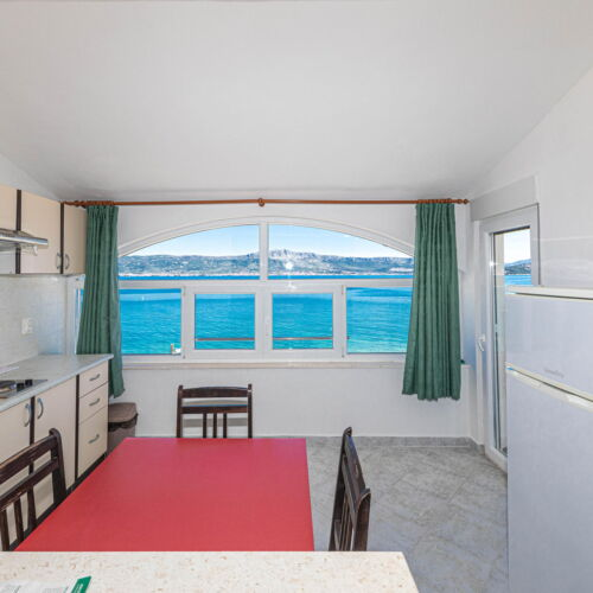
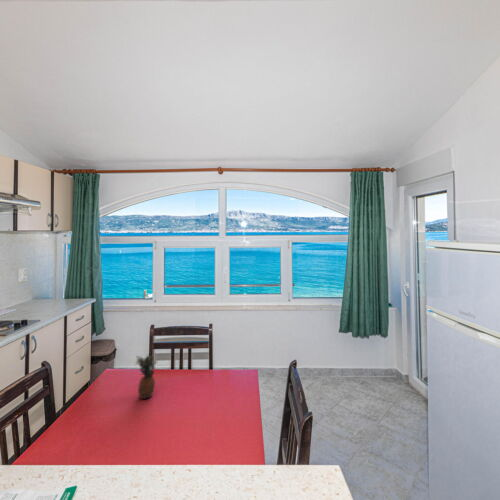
+ fruit [134,354,158,400]
